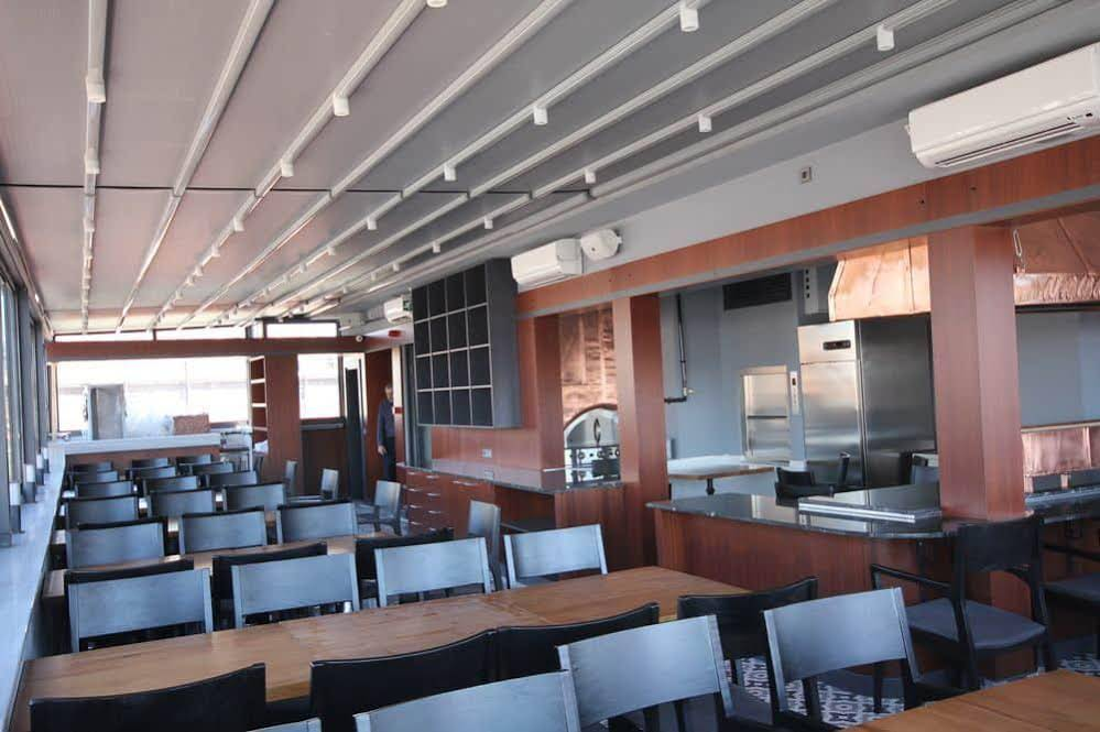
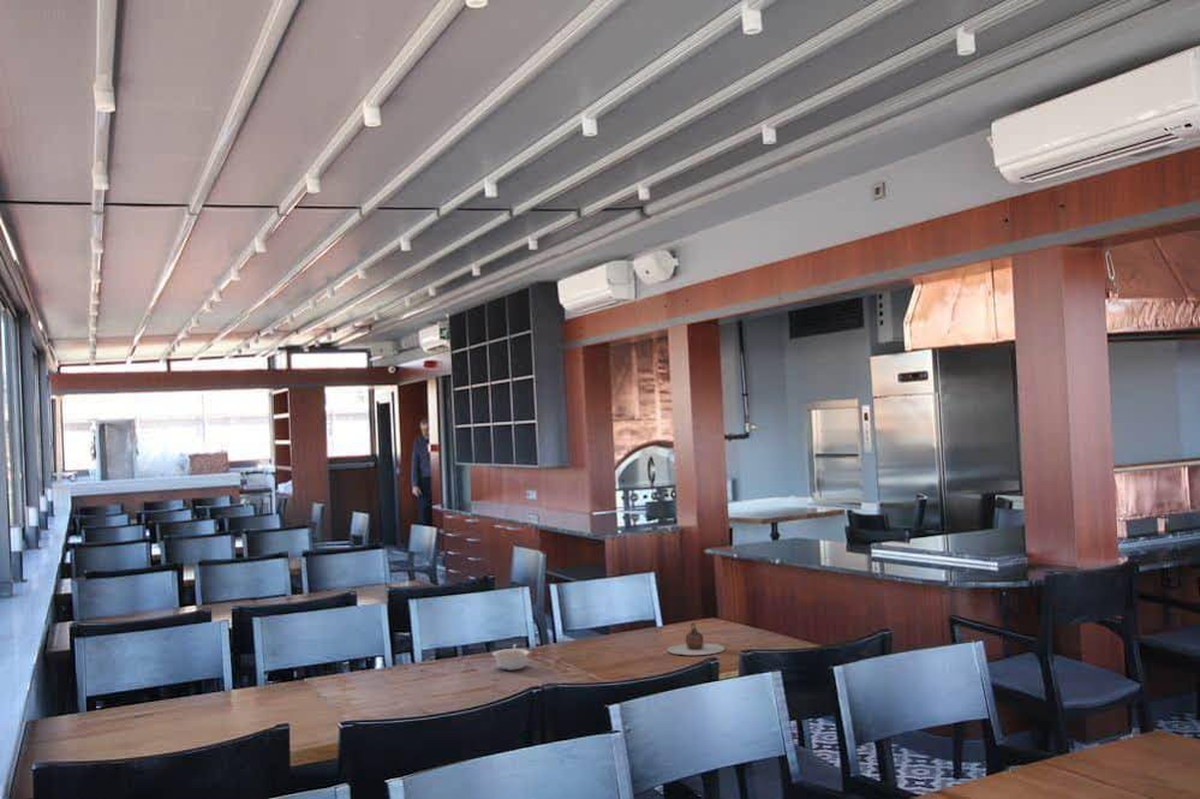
+ legume [491,643,531,672]
+ teapot [665,621,727,656]
